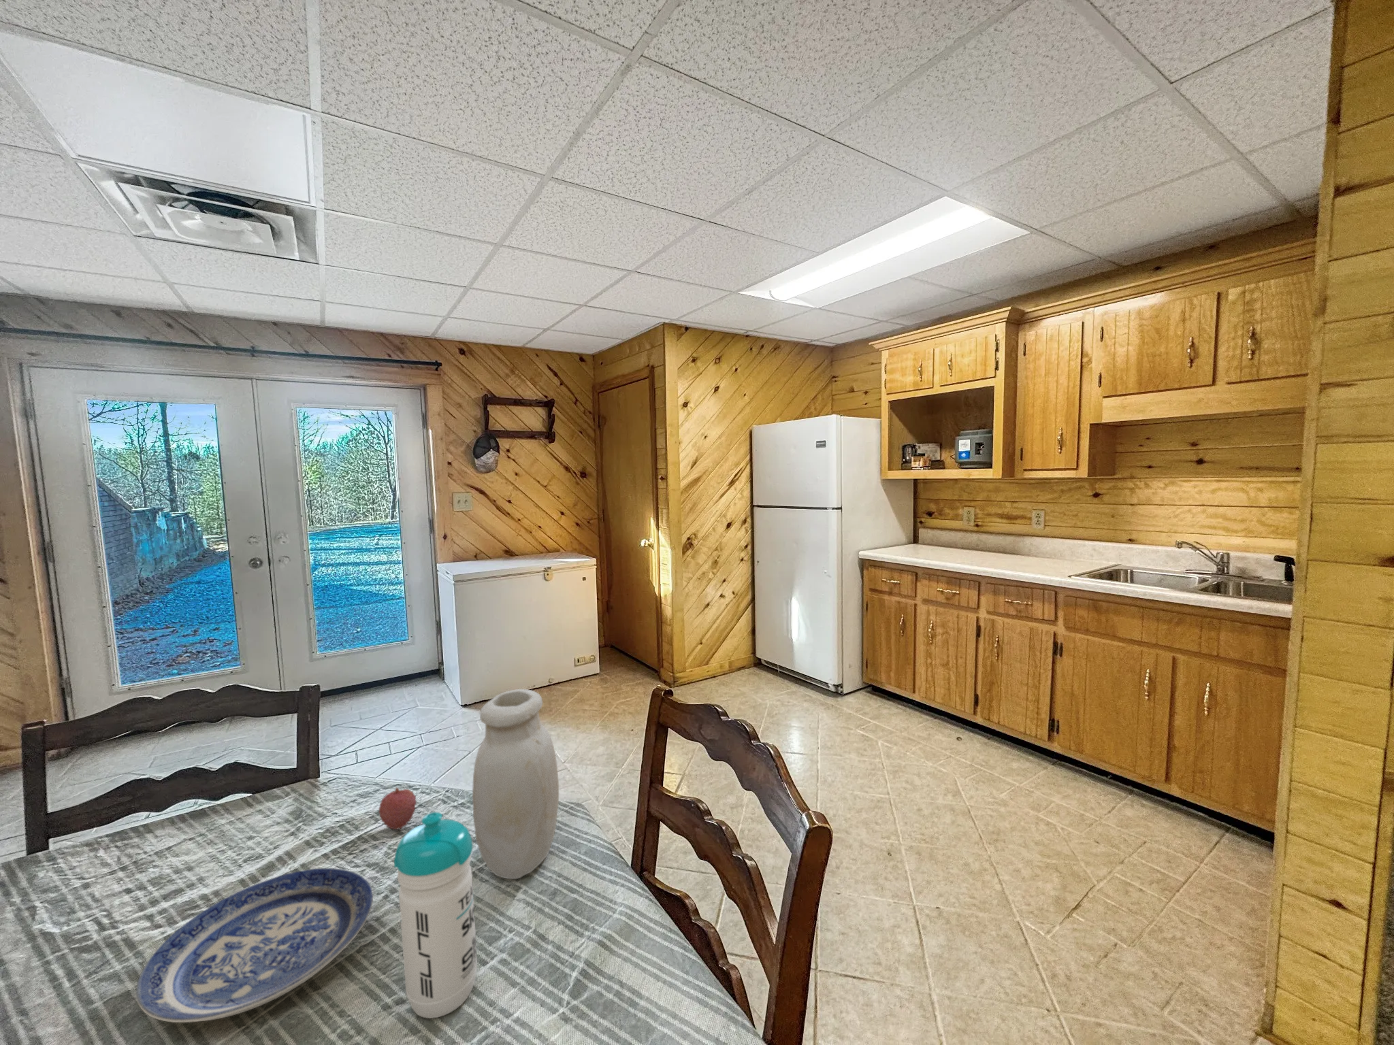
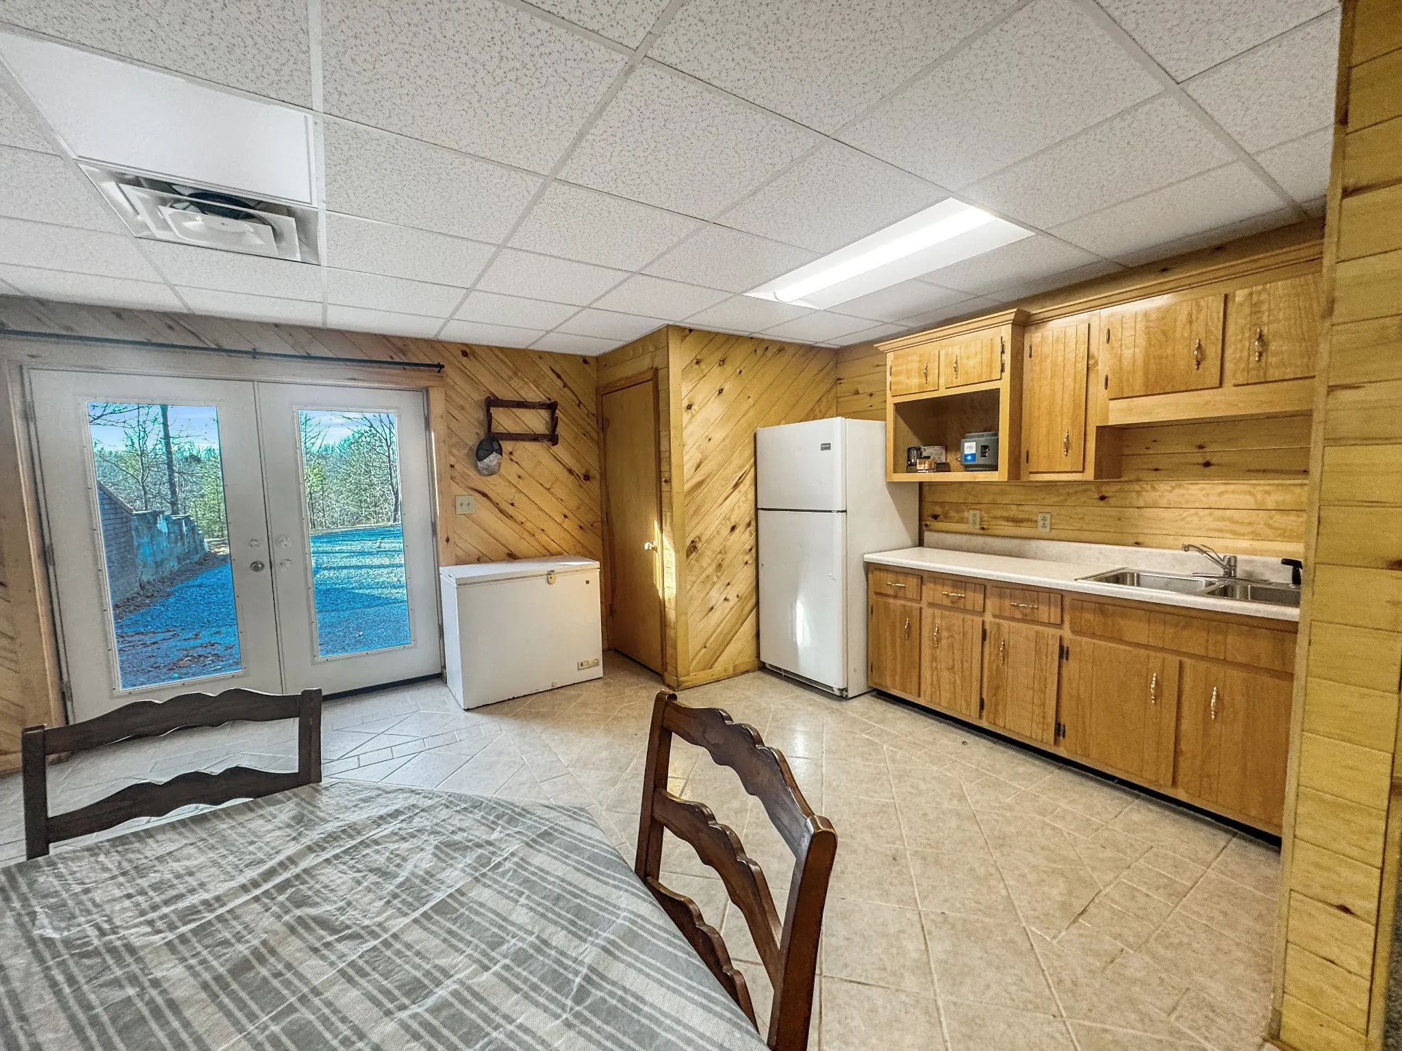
- jar [472,688,560,879]
- fruit [378,787,417,831]
- plate [135,867,373,1023]
- water bottle [393,811,477,1019]
